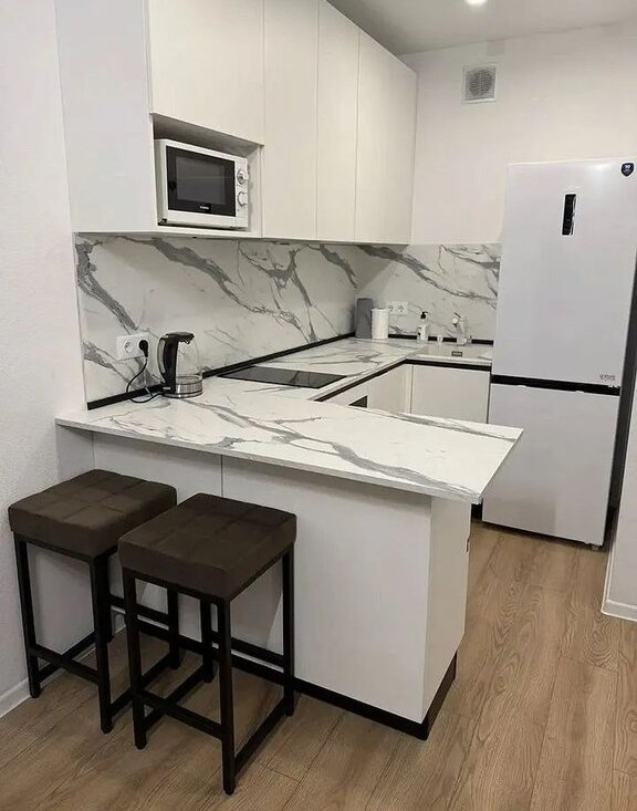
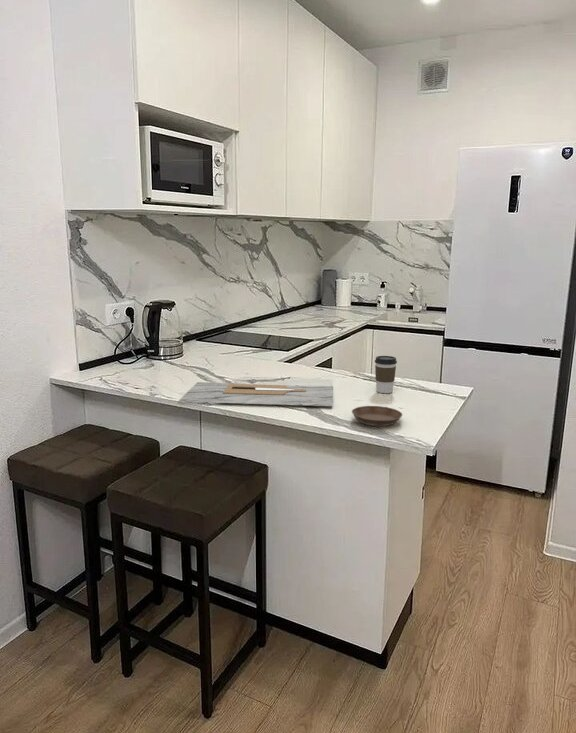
+ cutting board [177,381,334,407]
+ coffee cup [374,355,398,394]
+ saucer [351,405,403,427]
